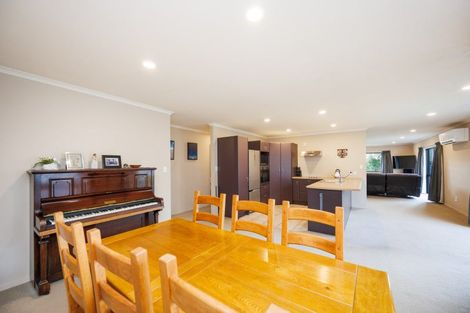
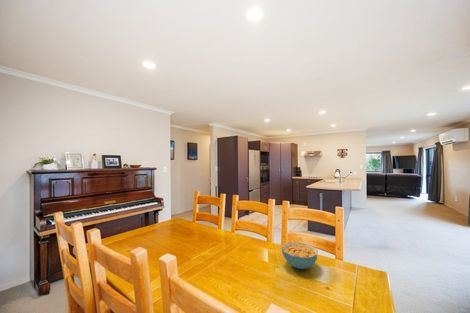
+ cereal bowl [281,241,319,270]
